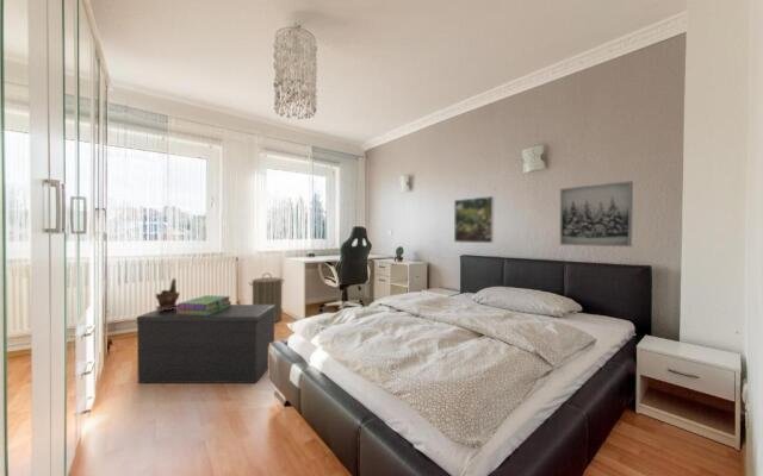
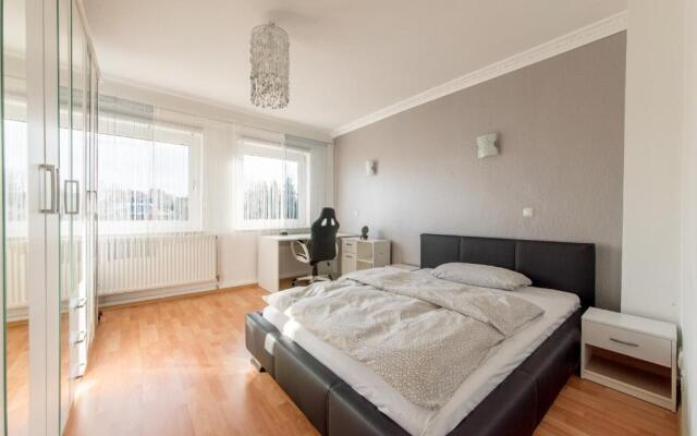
- potted plant [155,277,181,311]
- wall art [559,180,634,248]
- stack of books [176,294,234,315]
- laundry hamper [248,273,285,324]
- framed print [453,195,495,244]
- bench [136,303,275,384]
